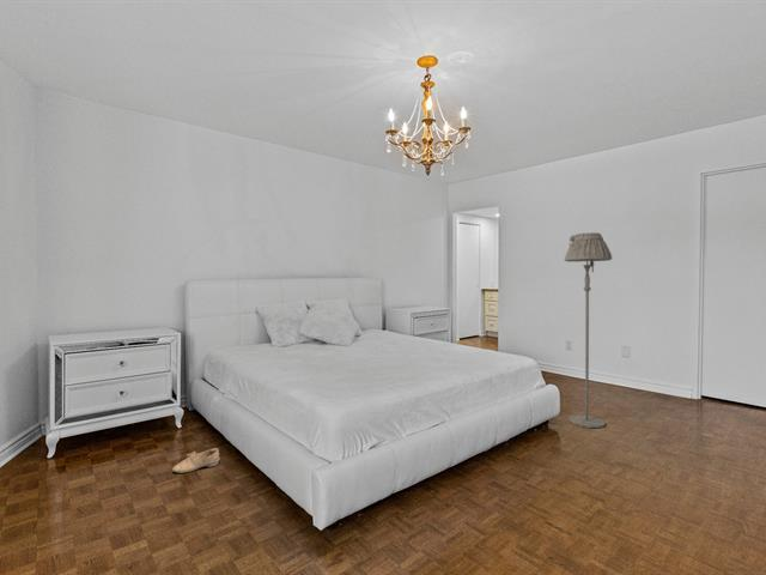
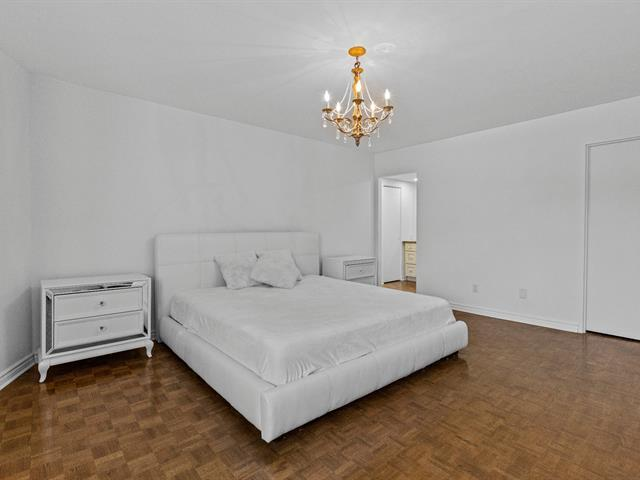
- shoe [171,447,221,474]
- floor lamp [564,231,613,429]
